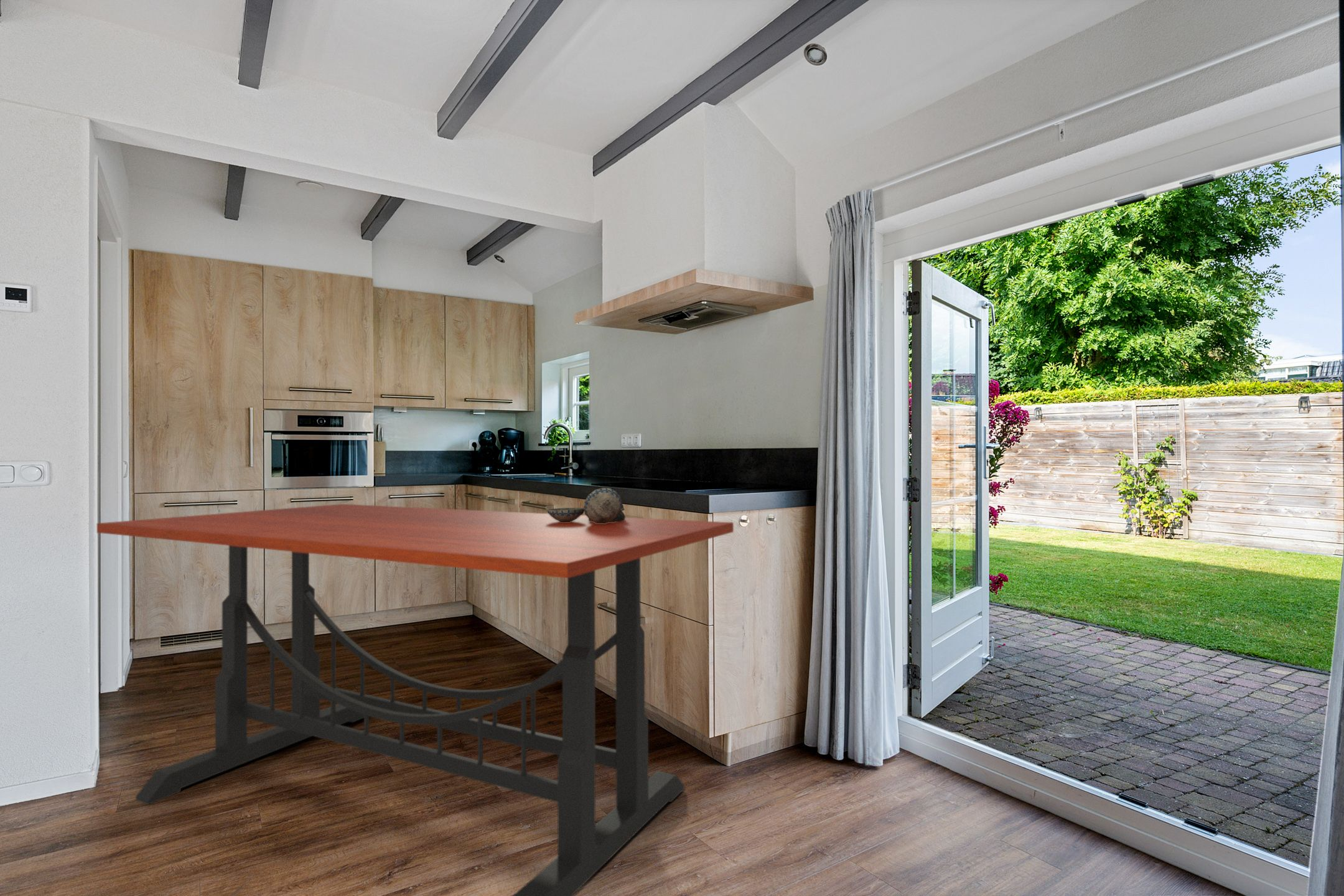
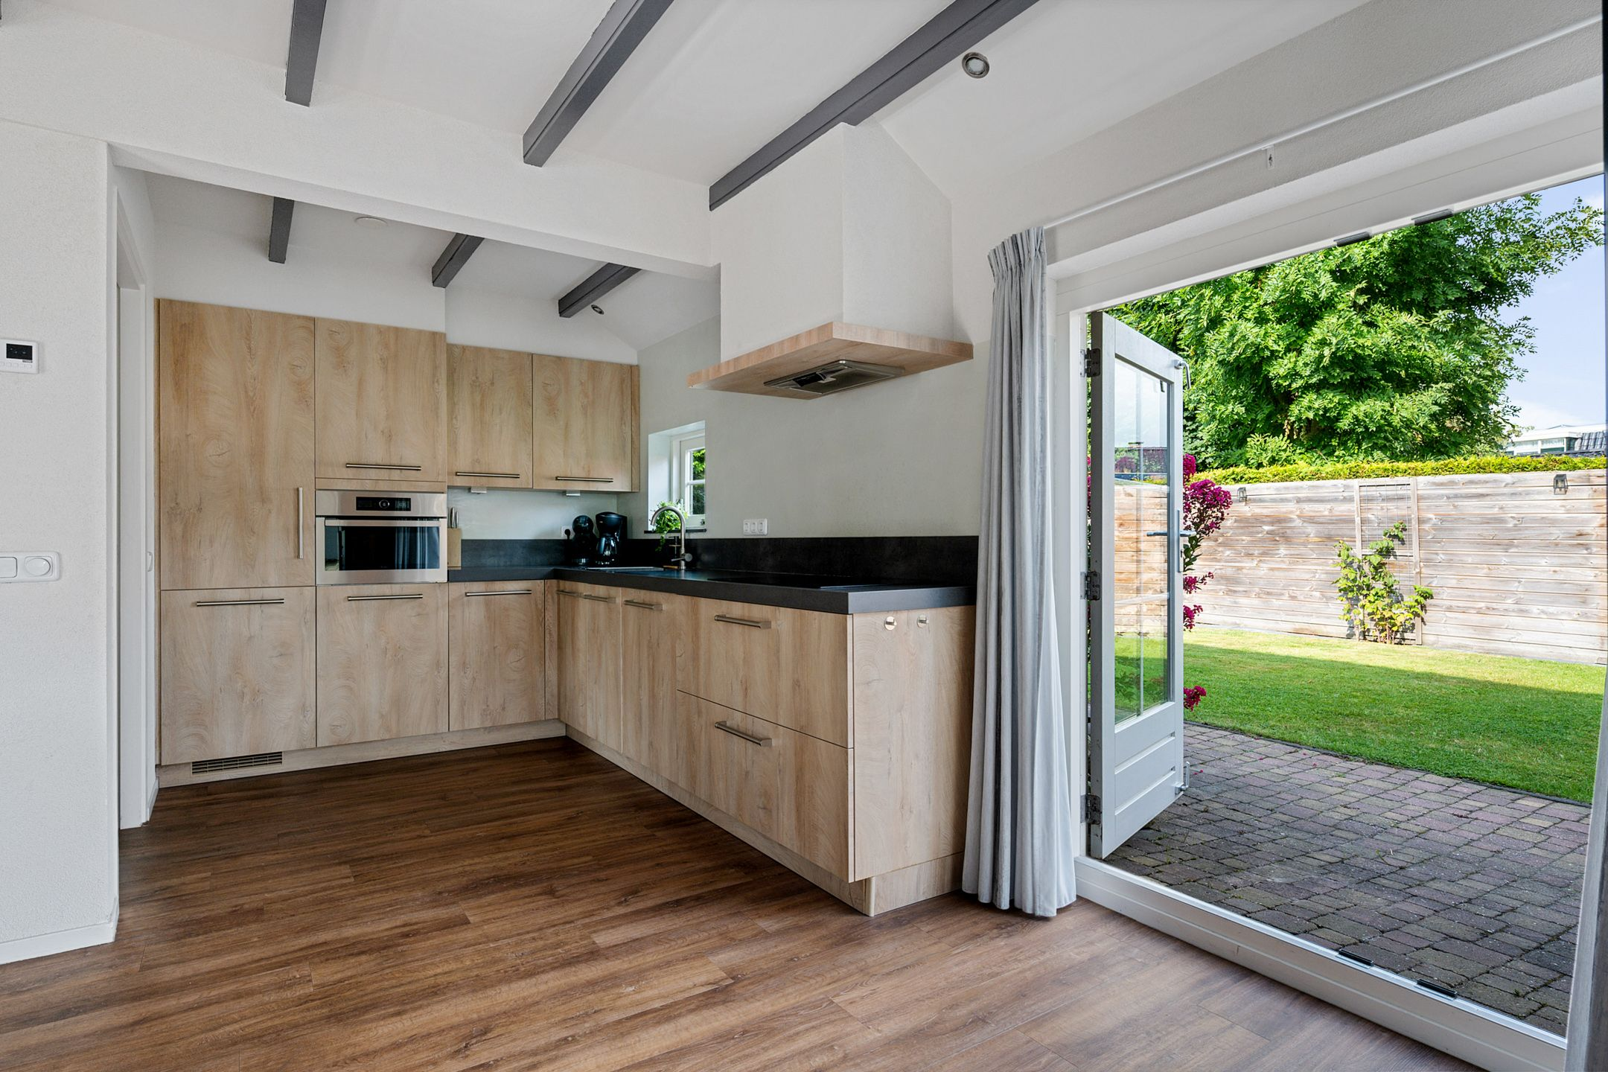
- dining table [96,503,734,896]
- decorative bowl [546,487,626,523]
